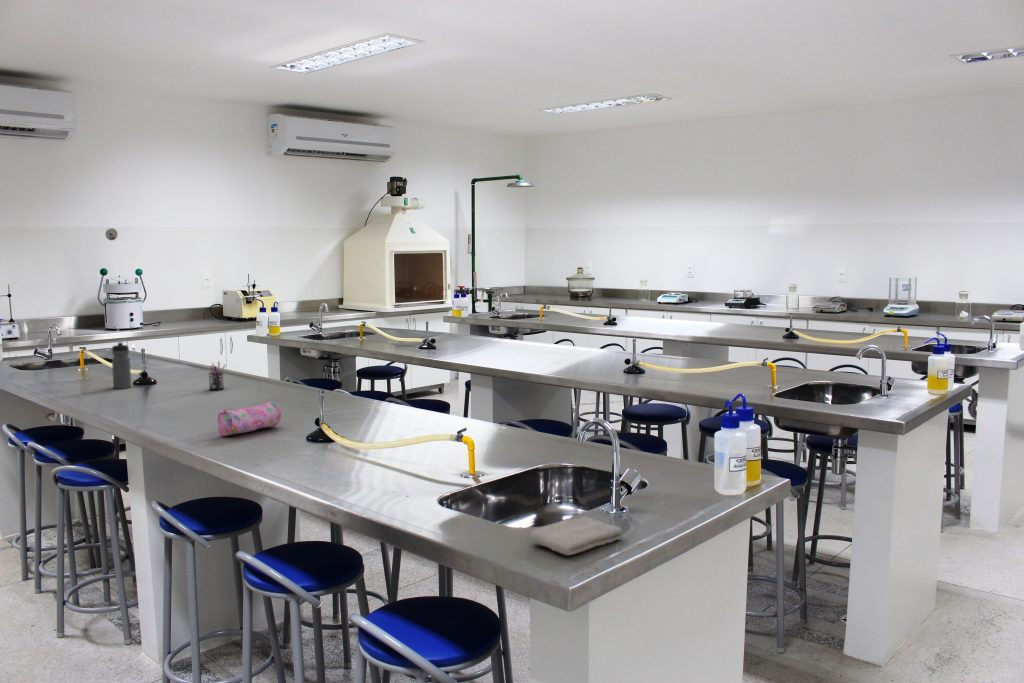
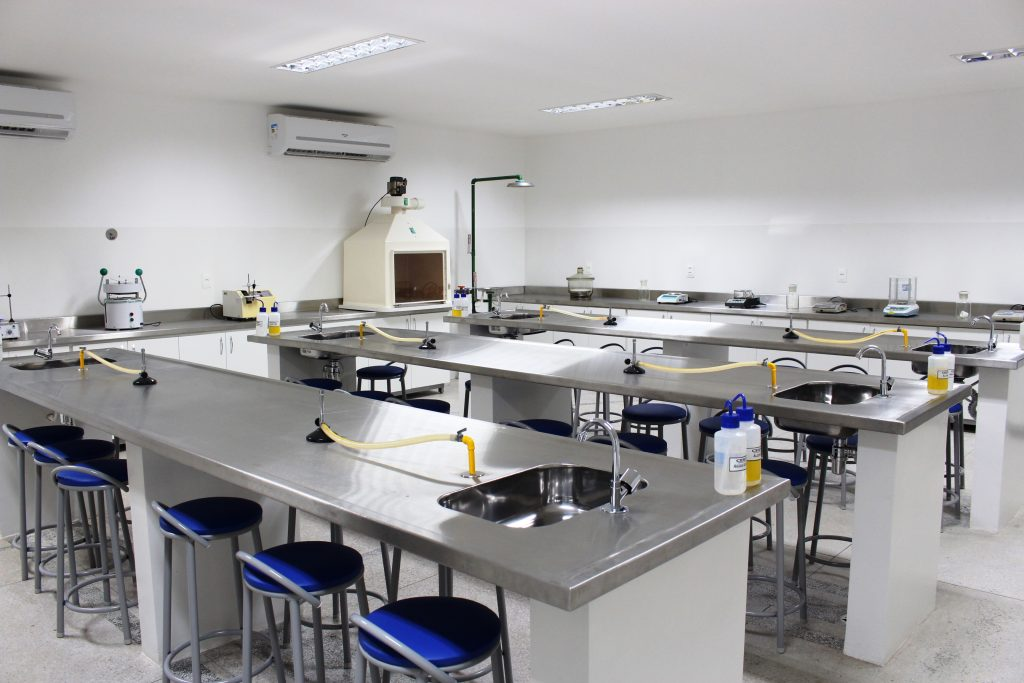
- pen holder [207,360,227,391]
- water bottle [111,341,132,390]
- washcloth [528,516,624,556]
- pencil case [217,401,282,437]
